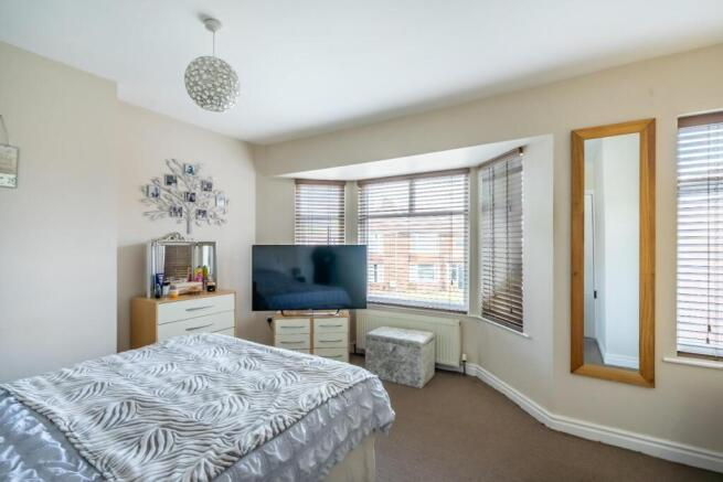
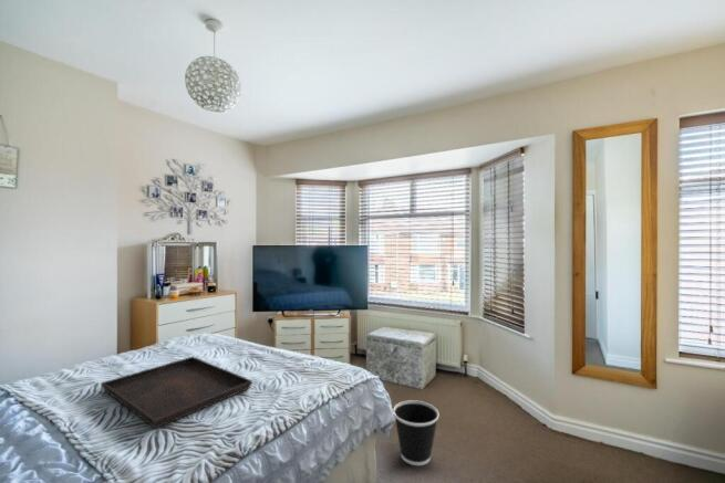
+ serving tray [101,356,253,430]
+ wastebasket [392,399,439,466]
